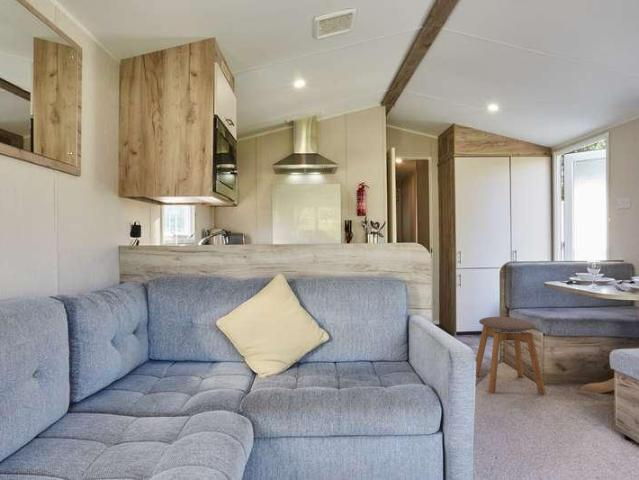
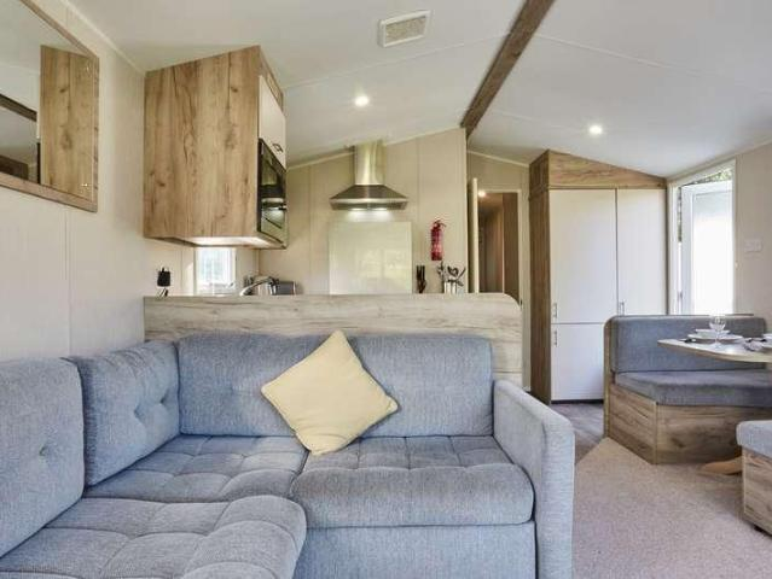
- stool [475,316,547,396]
